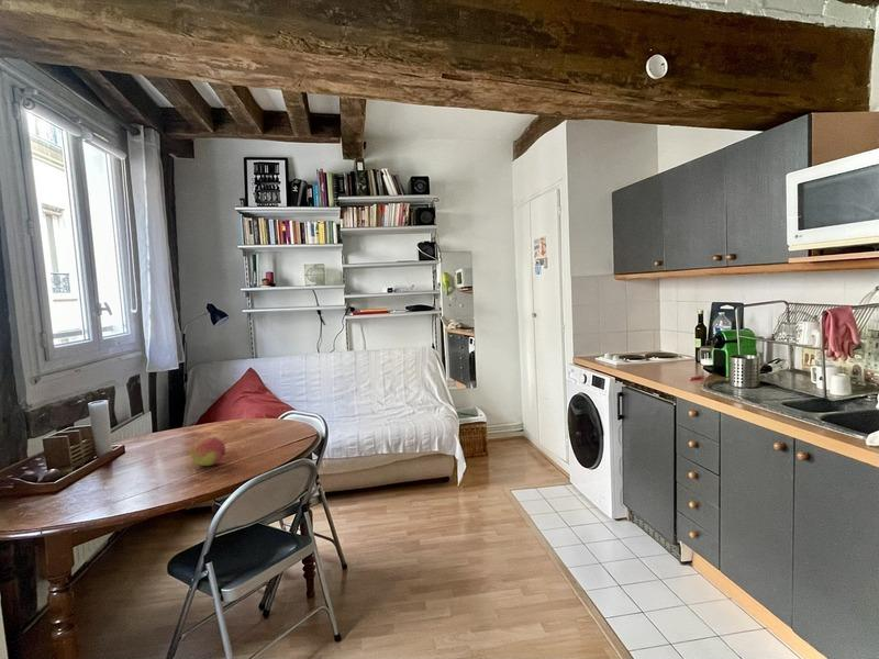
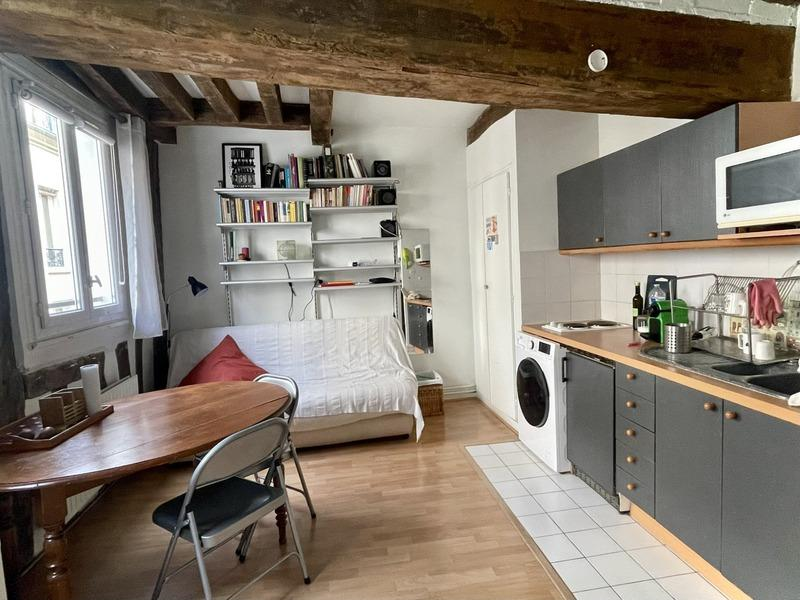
- fruit [189,436,226,467]
